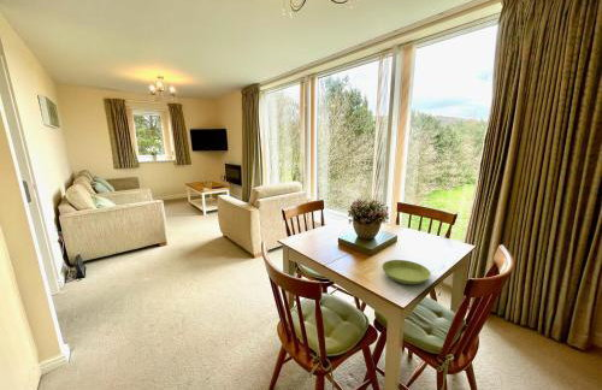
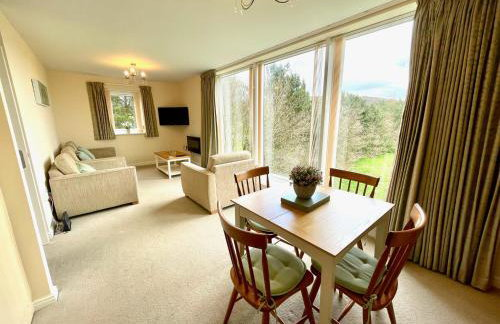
- saucer [380,259,432,285]
